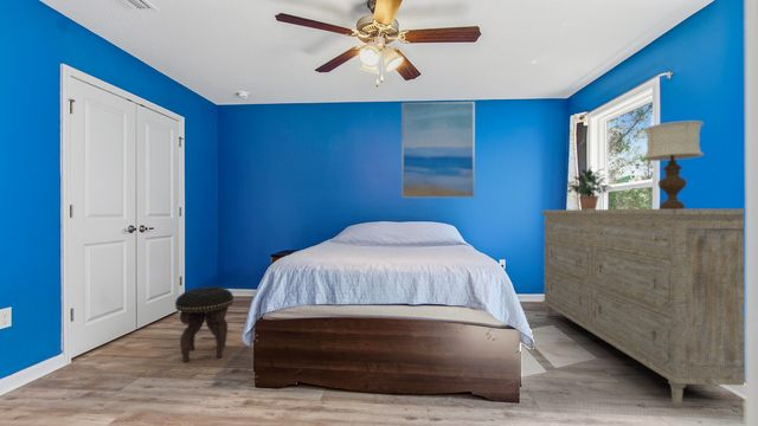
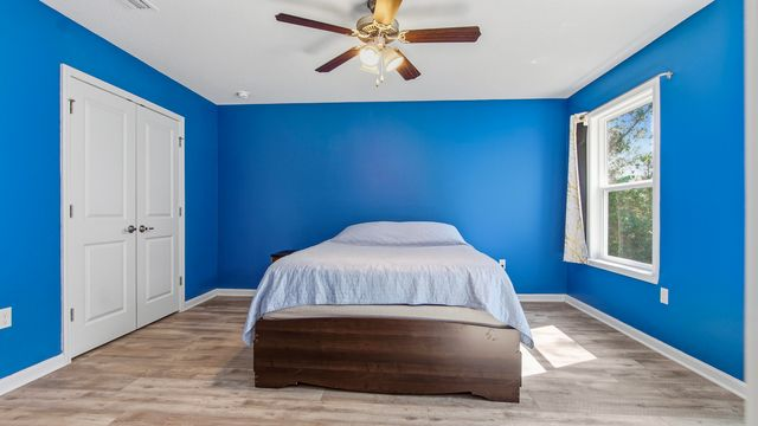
- footstool [174,285,235,363]
- potted plant [566,164,614,209]
- dresser [540,208,745,408]
- wall art [400,101,476,199]
- table lamp [642,120,705,209]
